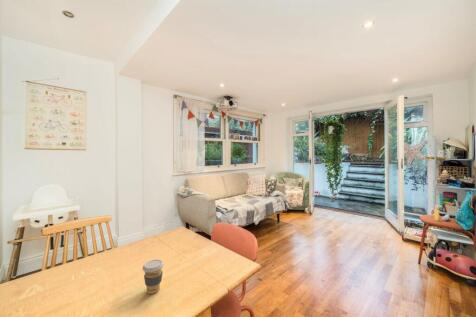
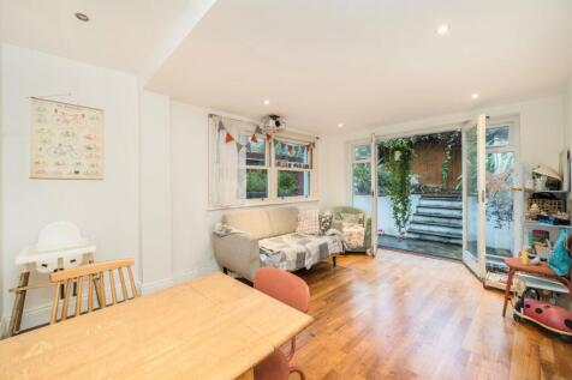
- coffee cup [142,259,165,295]
